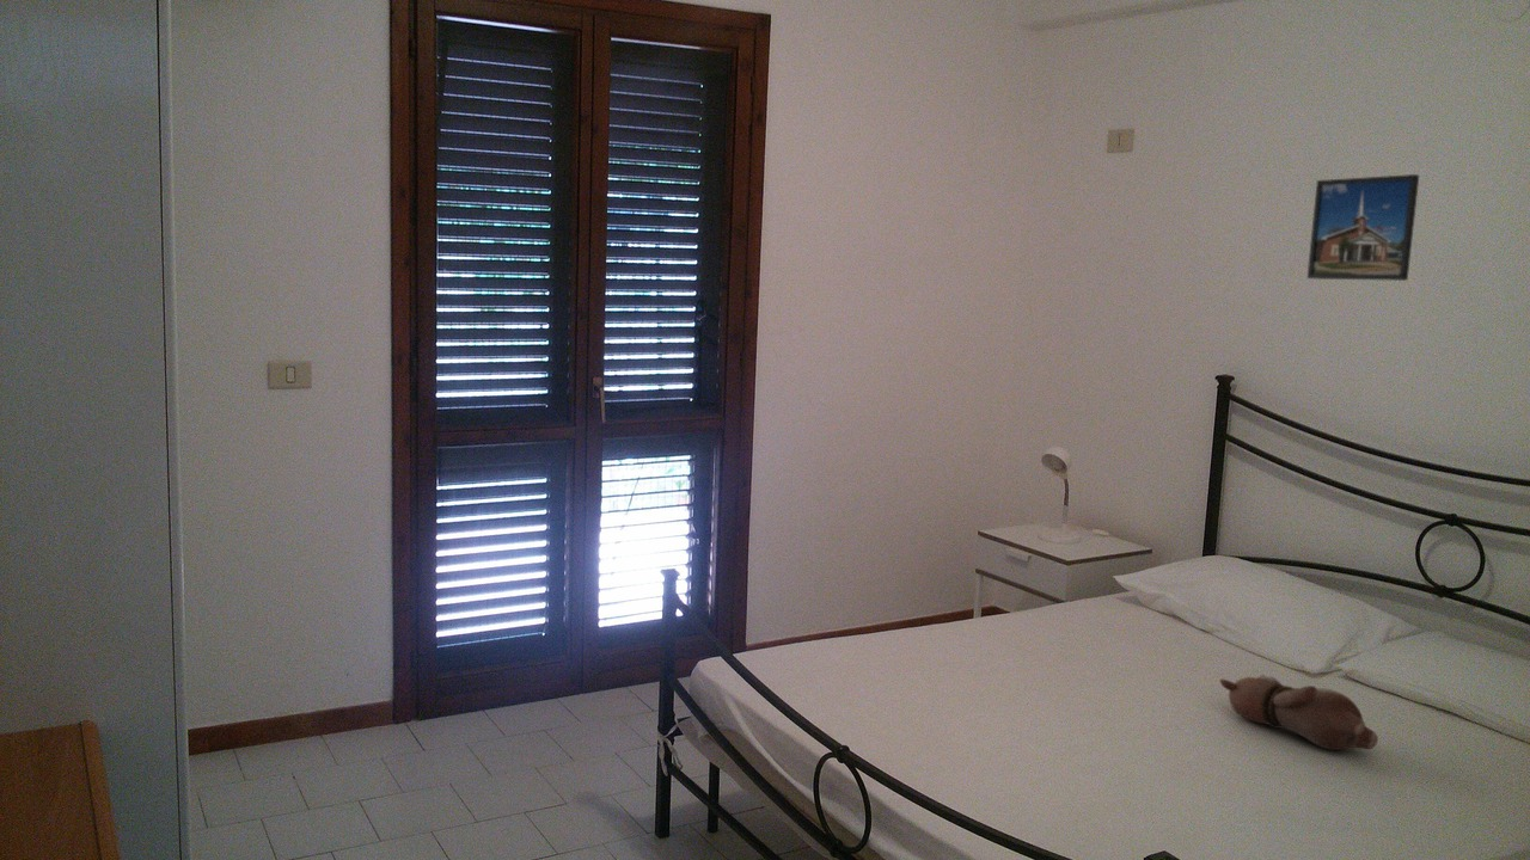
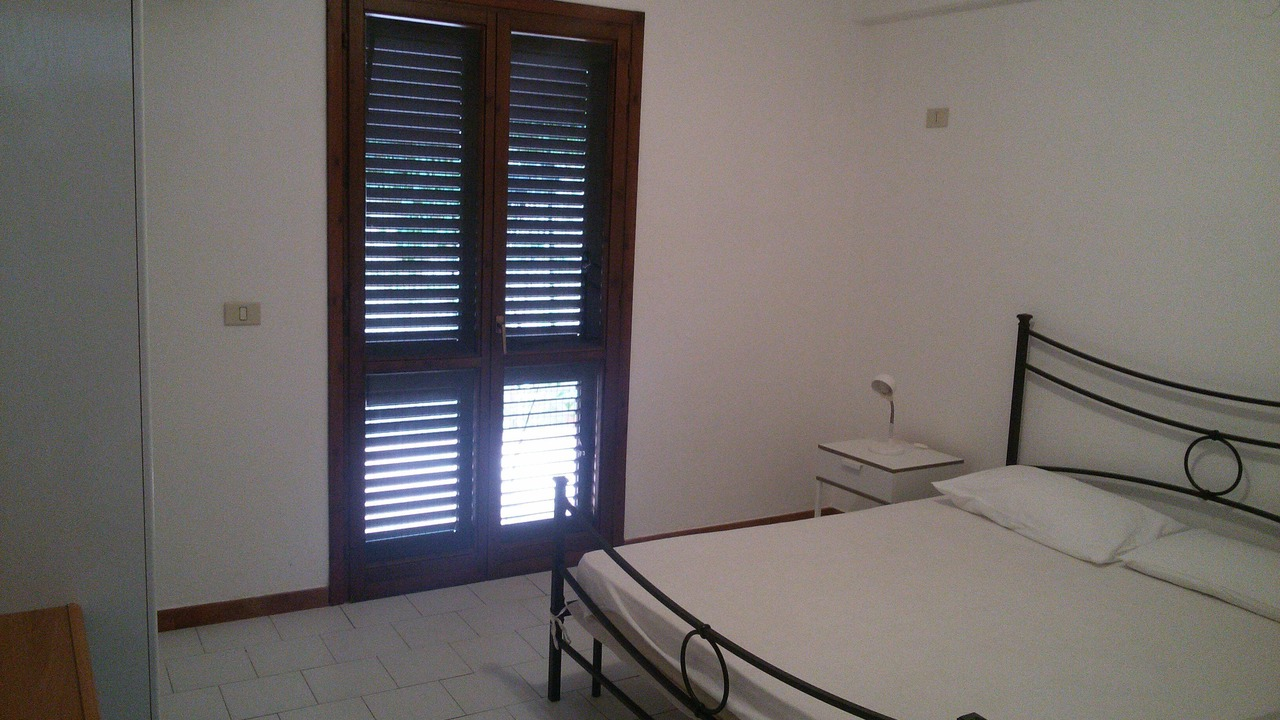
- teddy bear [1219,674,1379,751]
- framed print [1306,173,1420,282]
